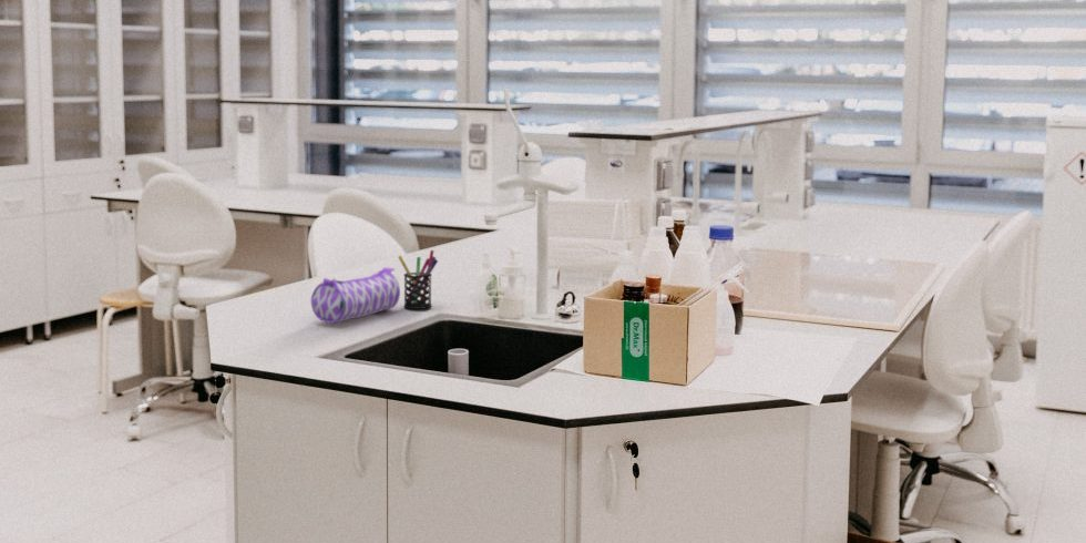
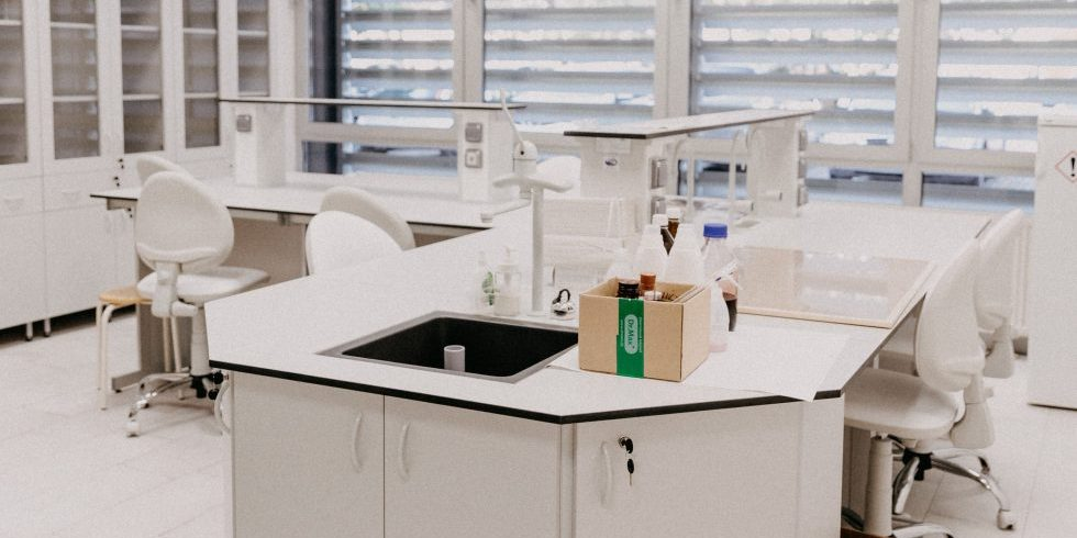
- pen holder [397,249,439,310]
- pencil case [310,266,401,325]
